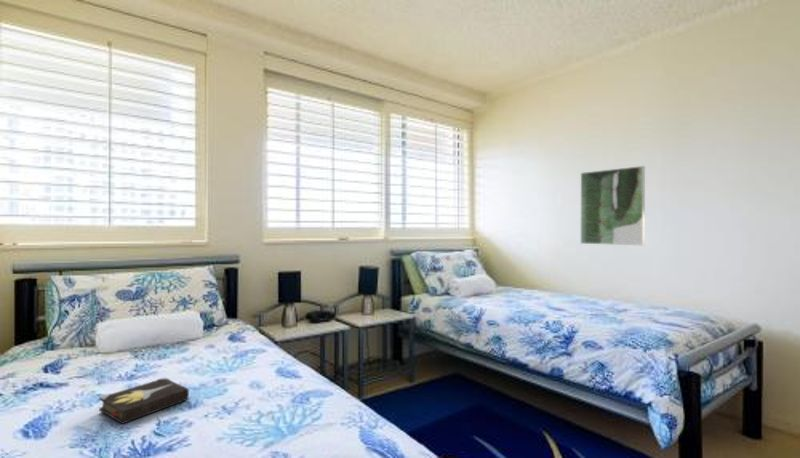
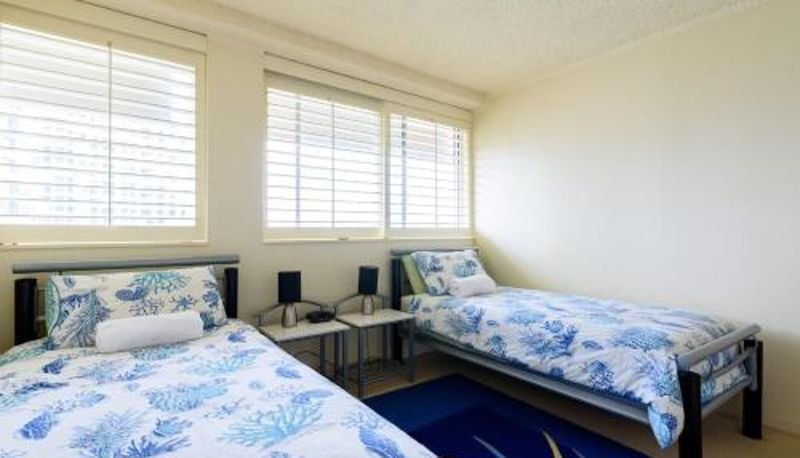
- hardback book [98,376,190,425]
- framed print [580,165,646,247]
